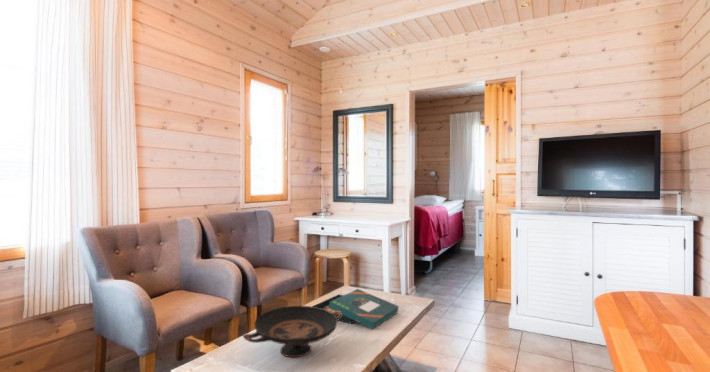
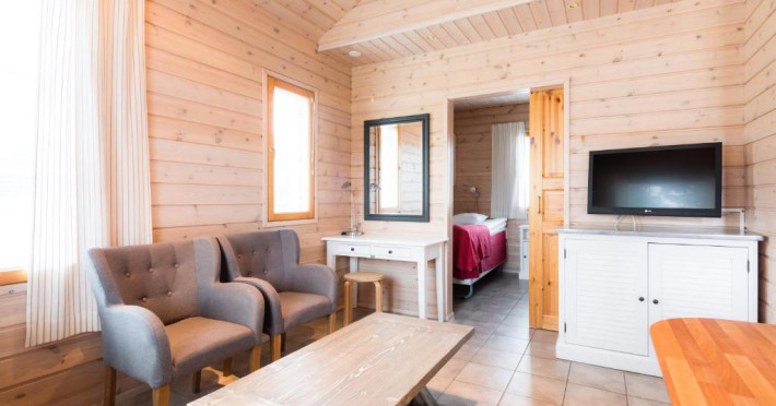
- board game [311,288,400,330]
- decorative bowl [242,305,342,358]
